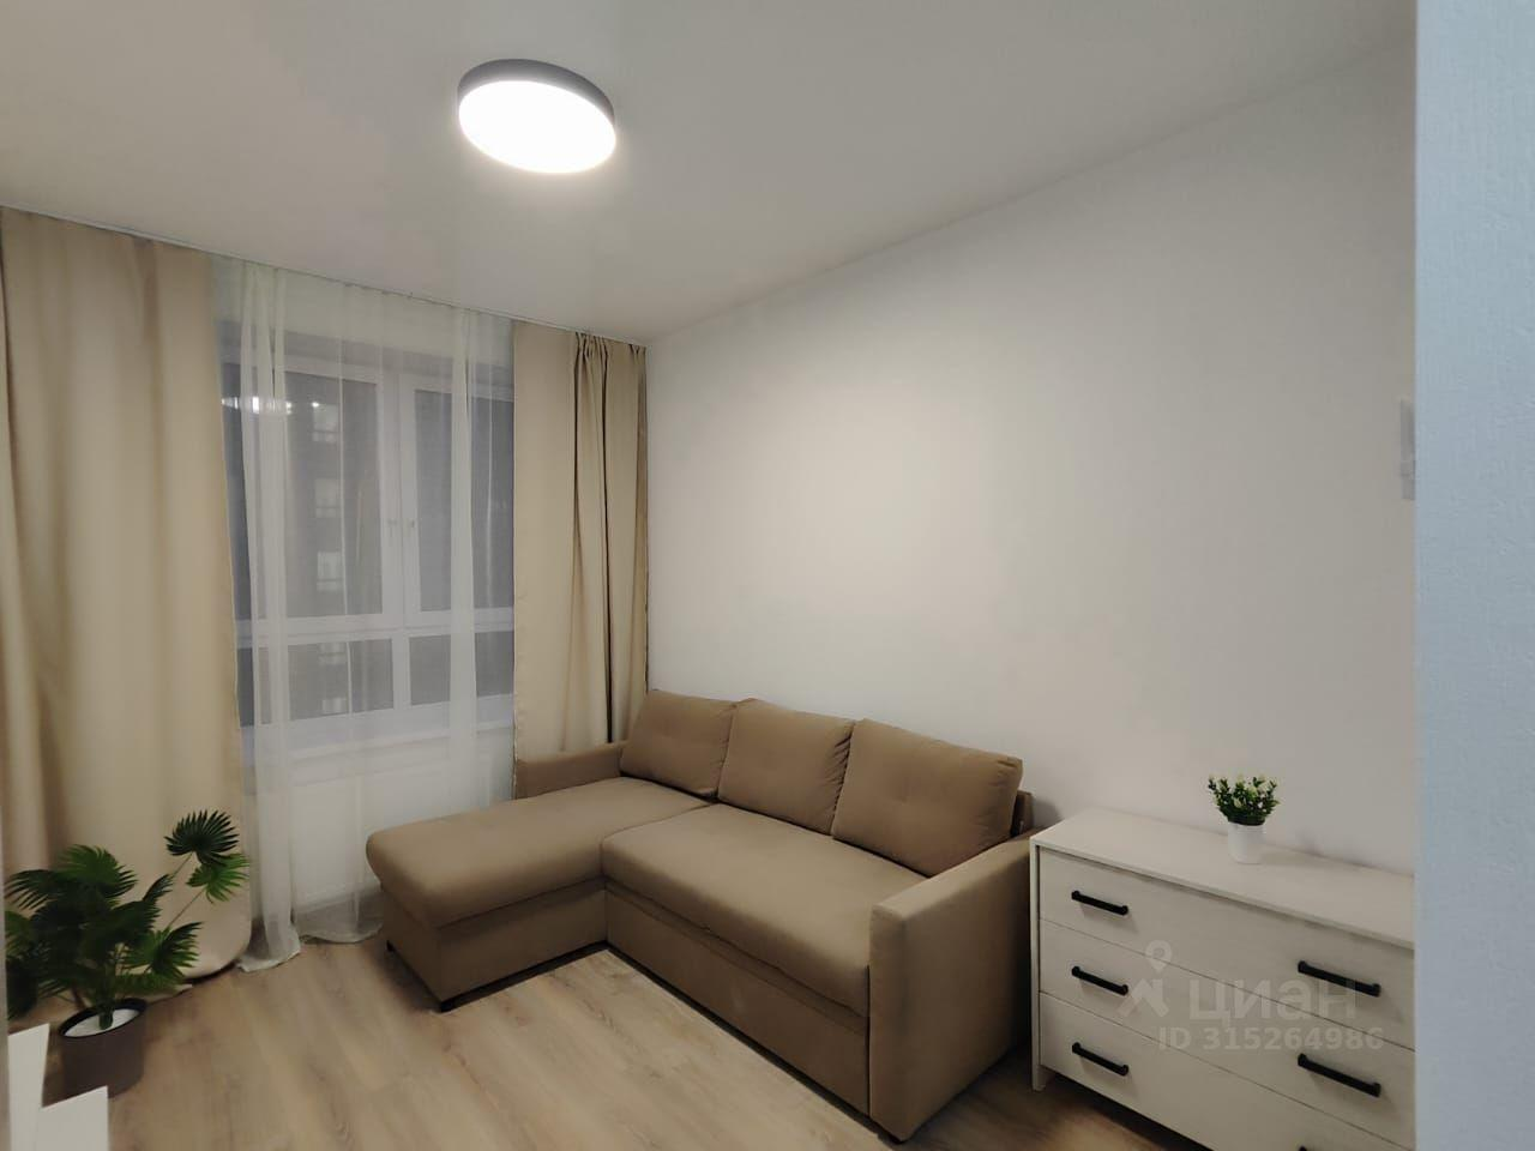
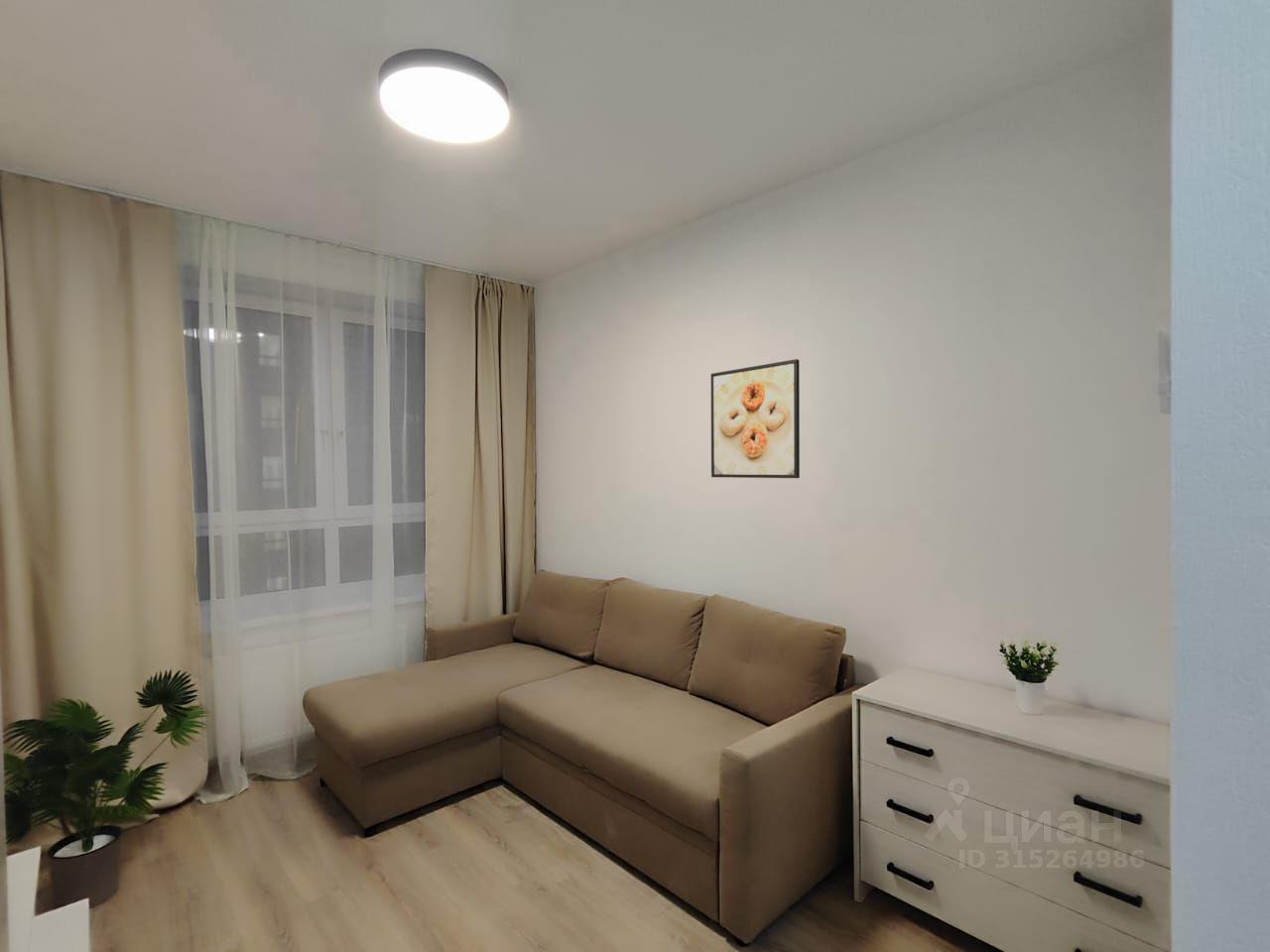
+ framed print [710,358,801,479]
